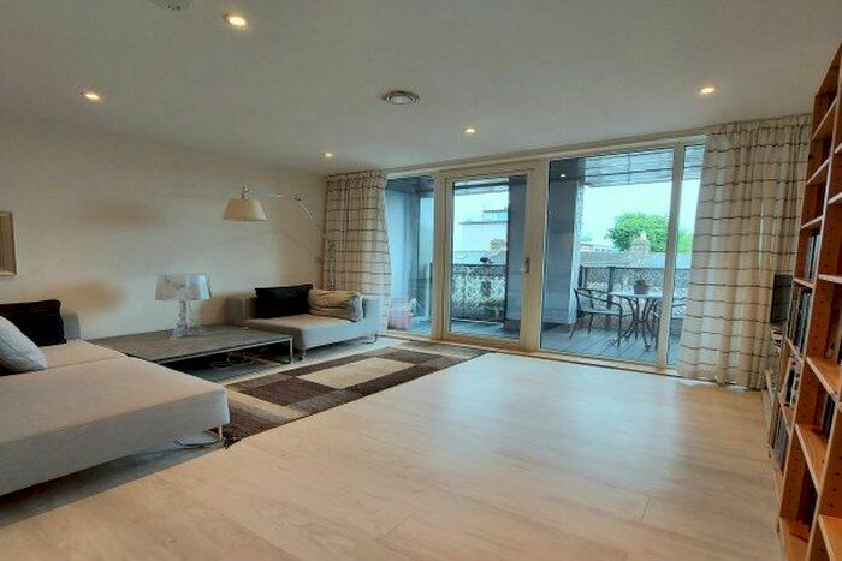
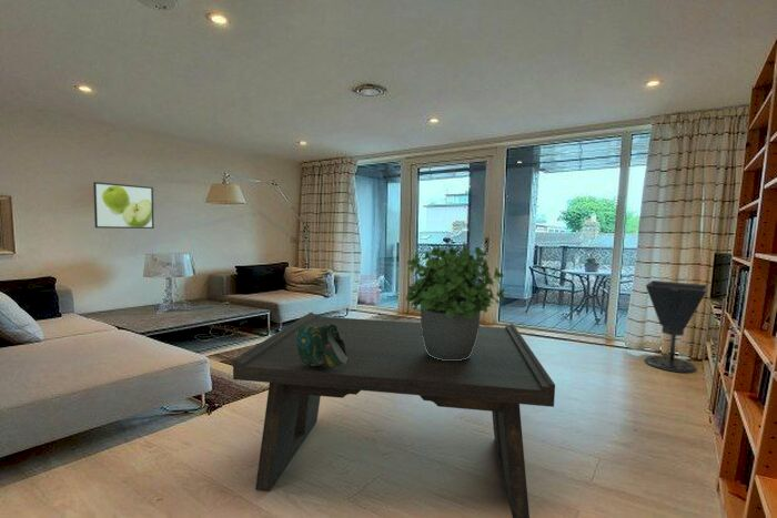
+ potted plant [404,242,506,360]
+ decorative bowl [296,324,347,368]
+ umbrella stand [643,280,708,374]
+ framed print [92,181,155,230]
+ coffee table [232,312,556,518]
